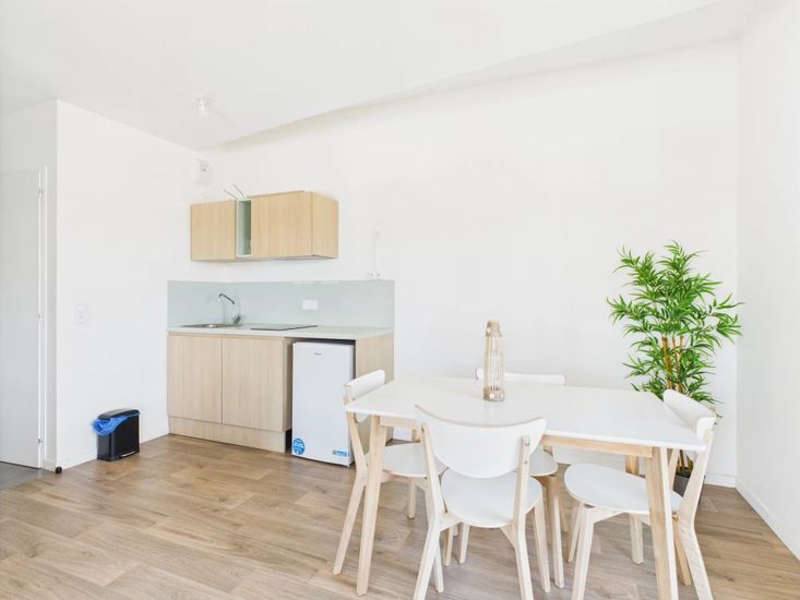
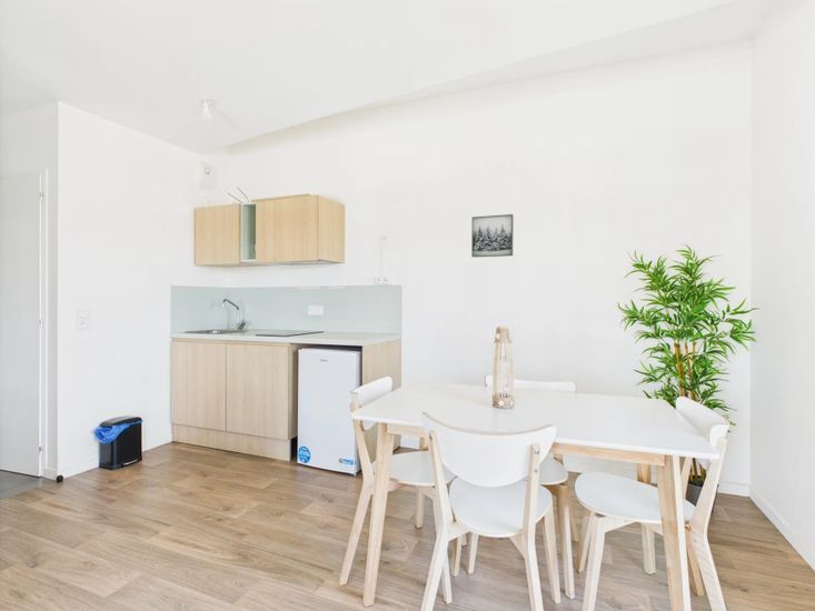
+ wall art [470,213,514,259]
